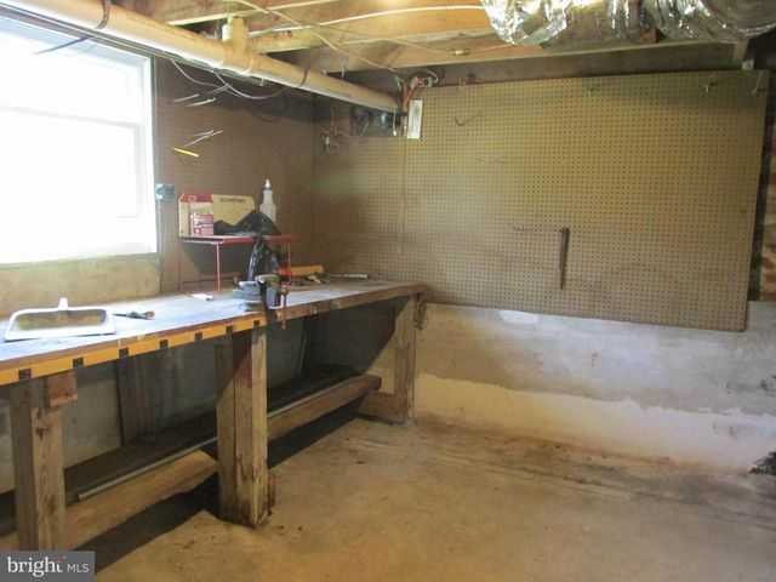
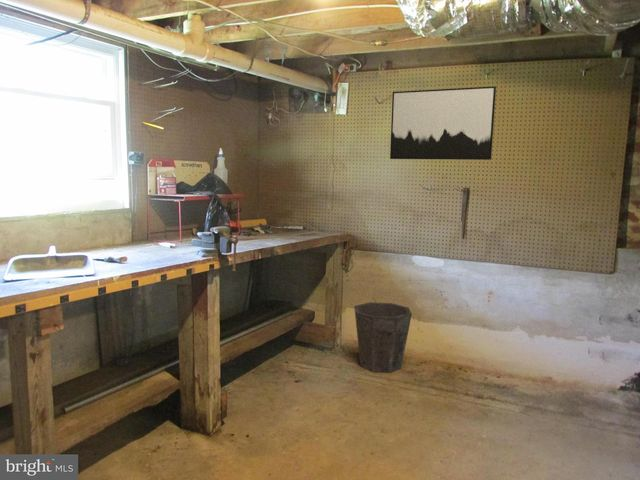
+ waste bin [353,301,413,373]
+ wall art [389,85,497,161]
